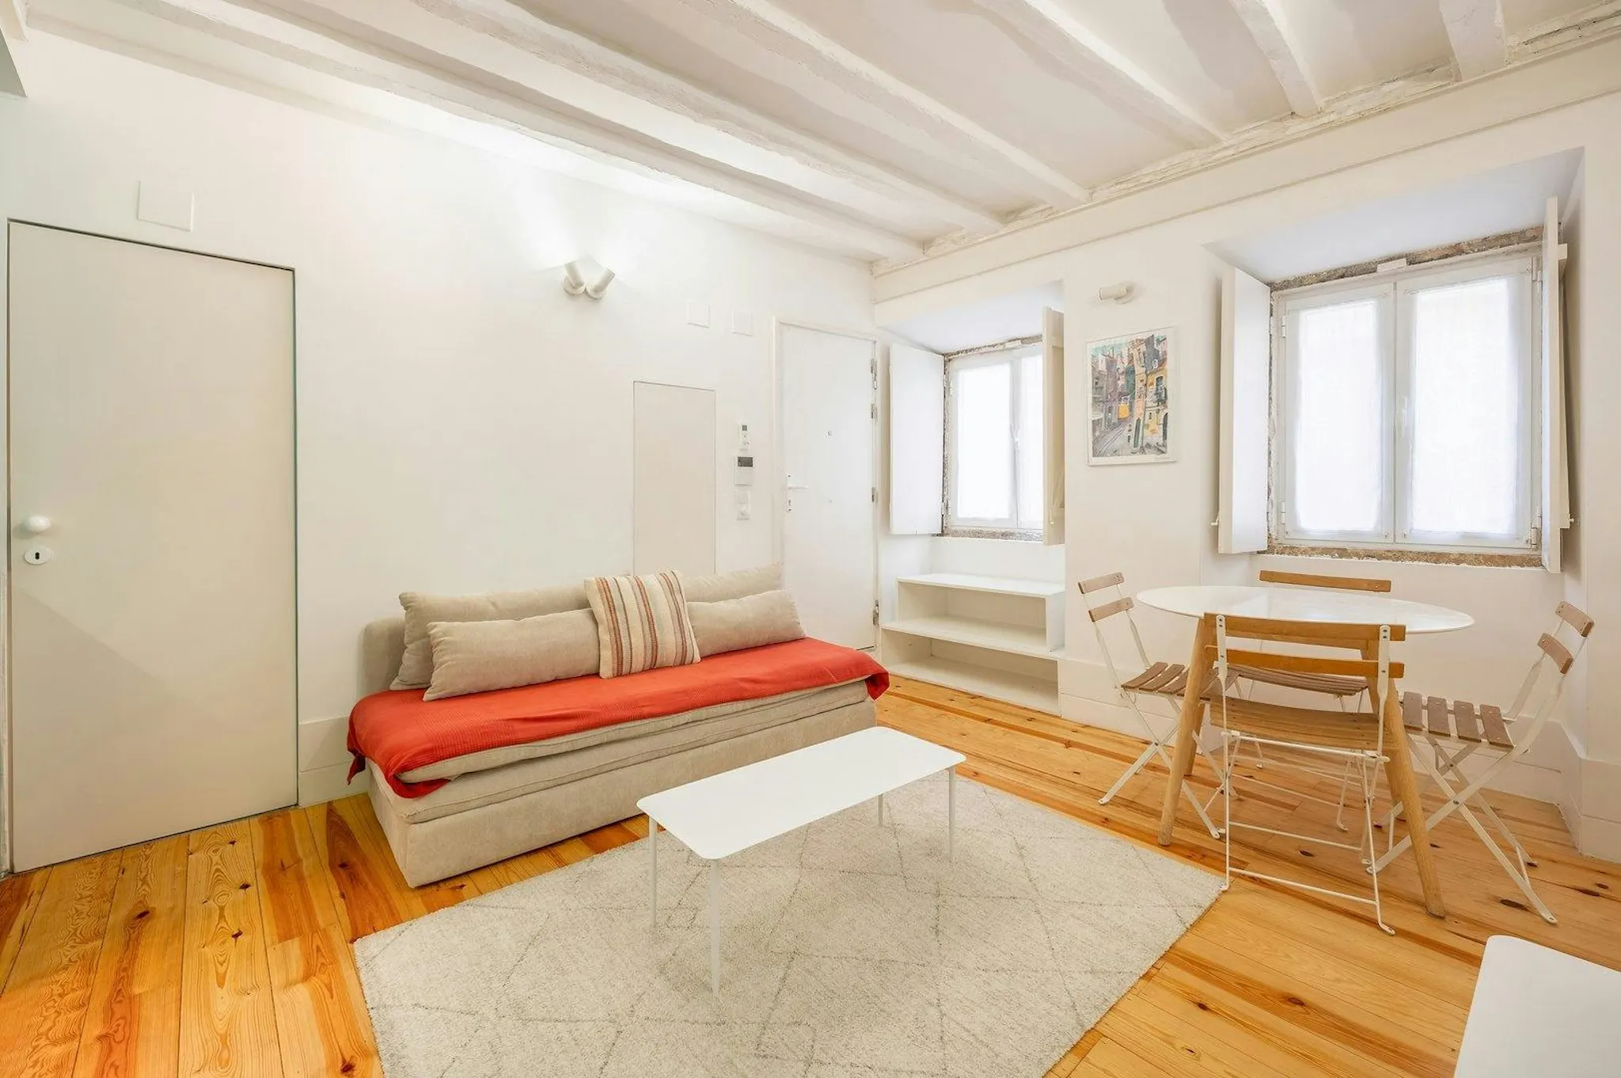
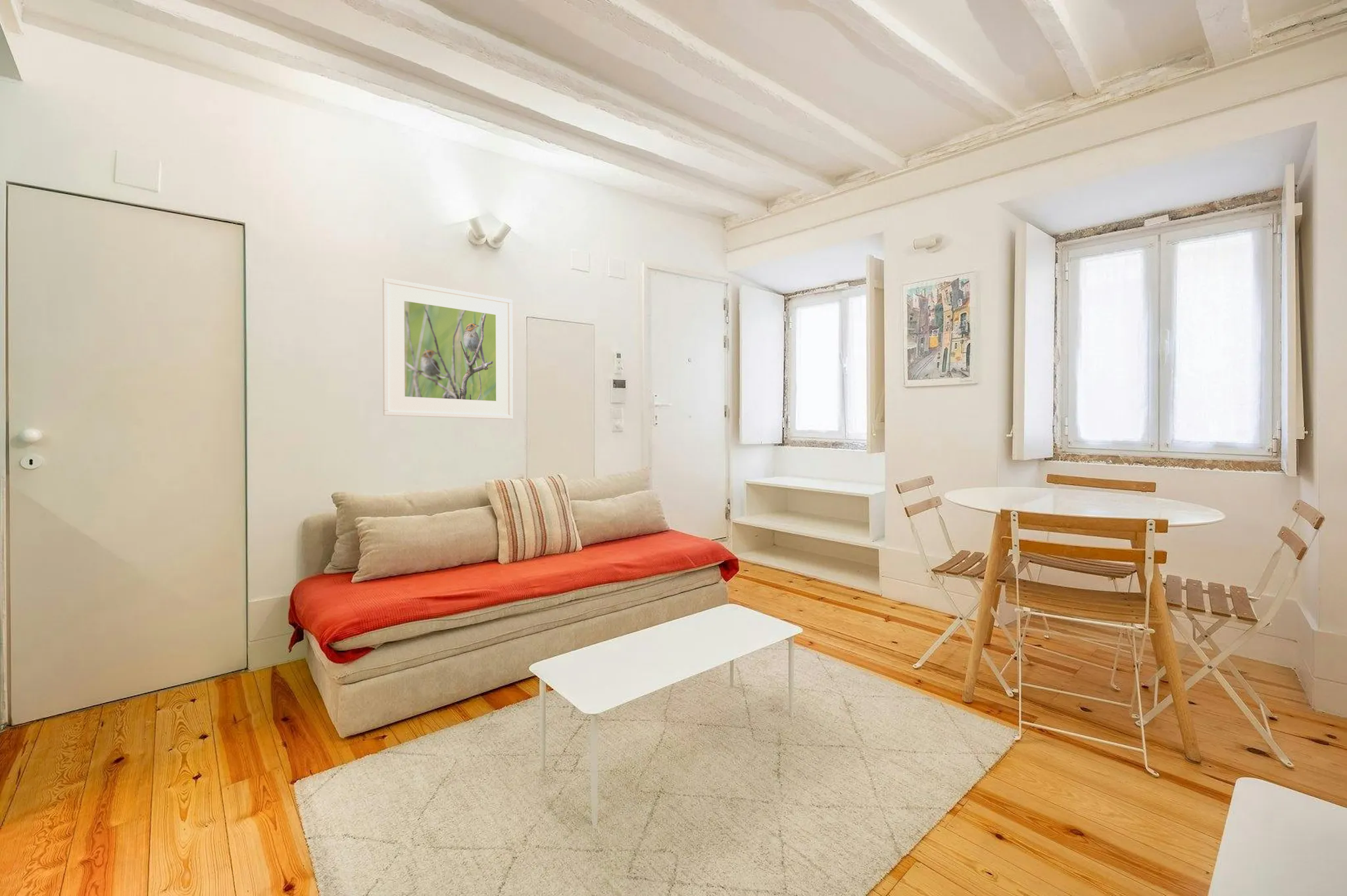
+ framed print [382,277,514,420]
